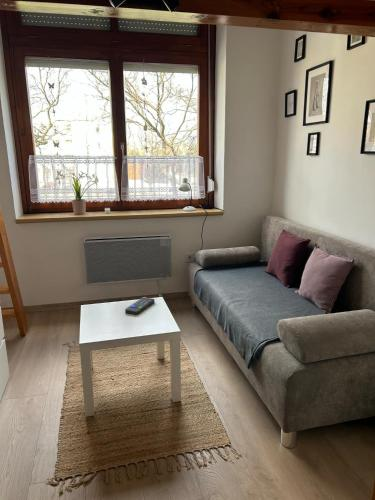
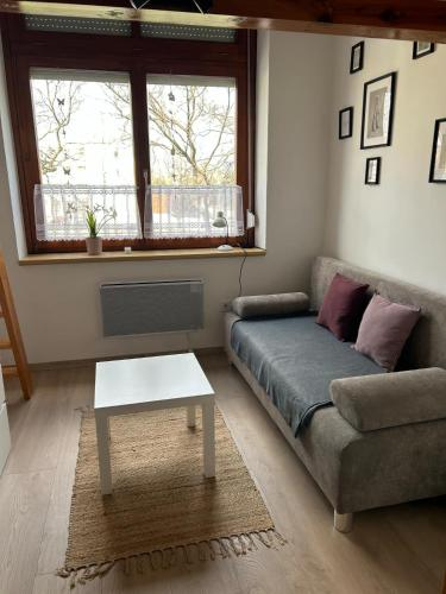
- remote control [124,296,156,316]
